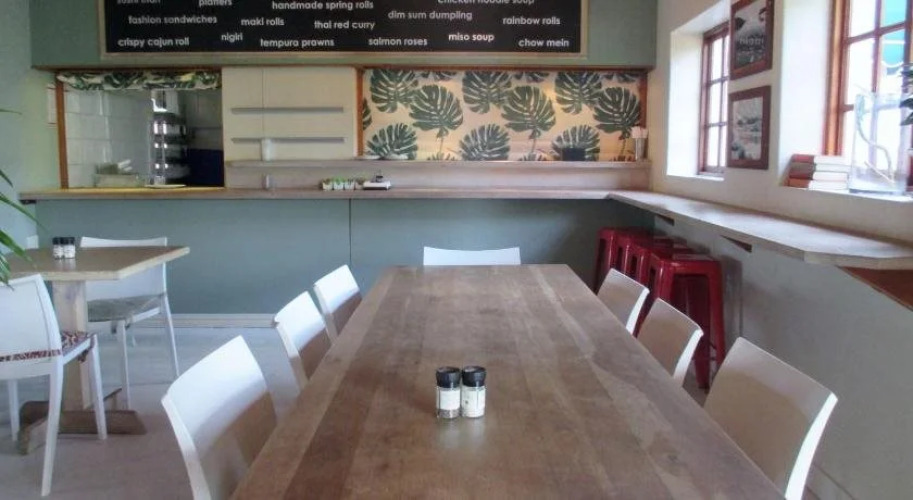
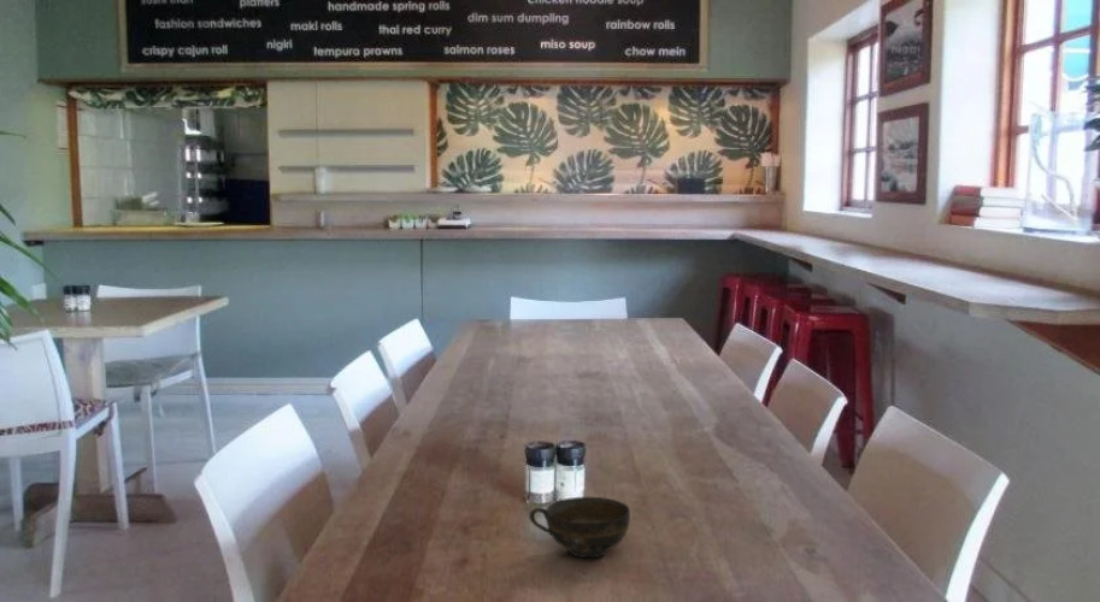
+ cup [528,496,631,559]
